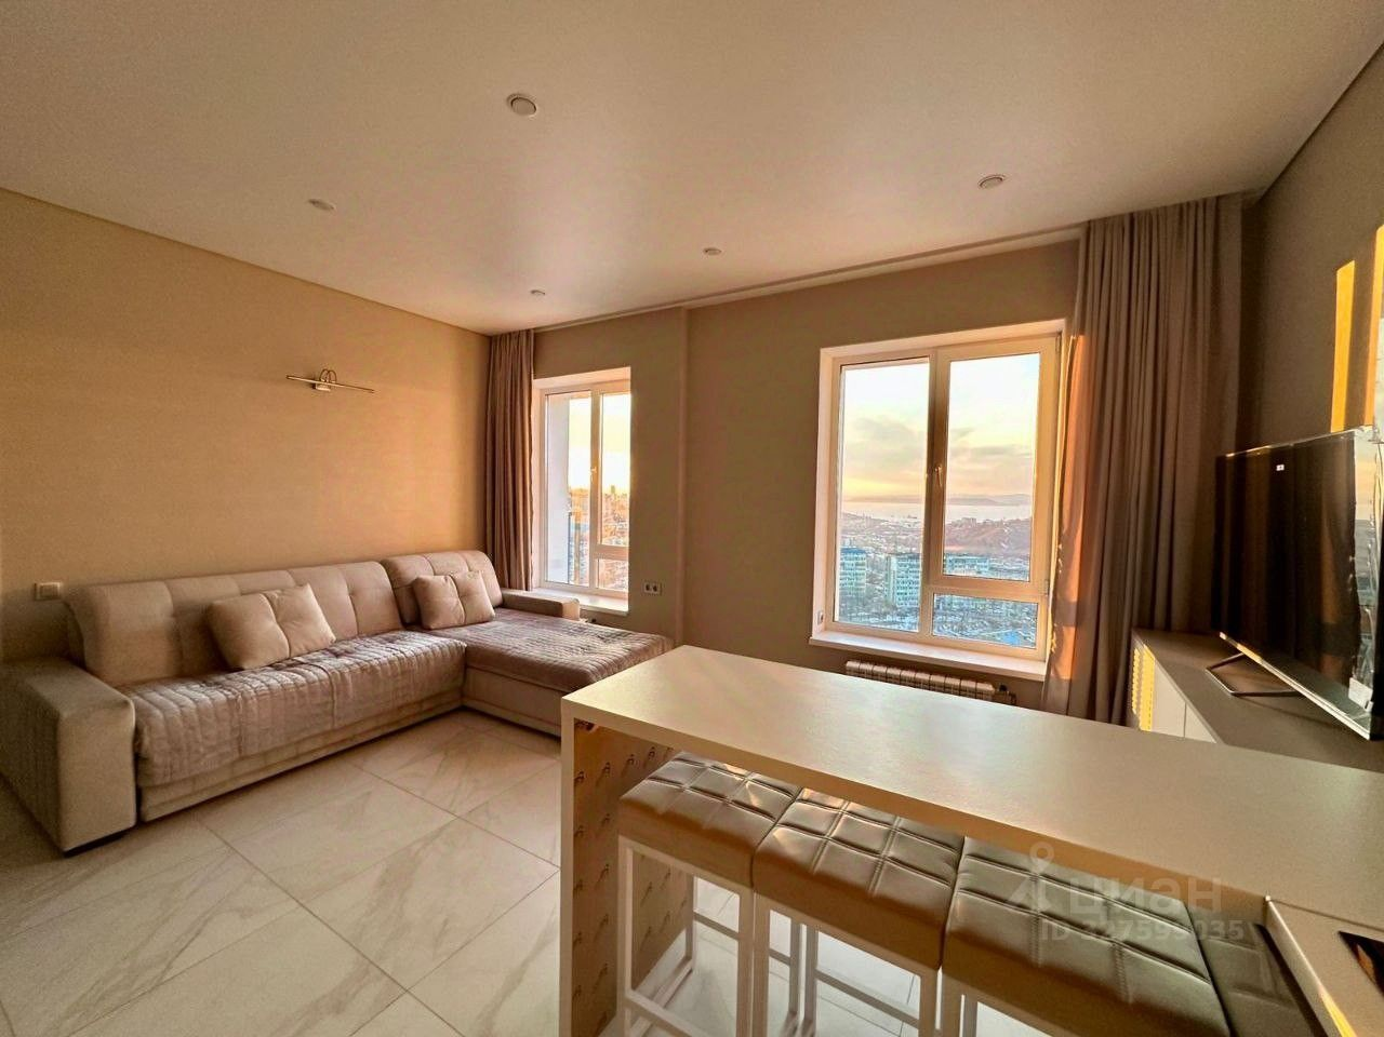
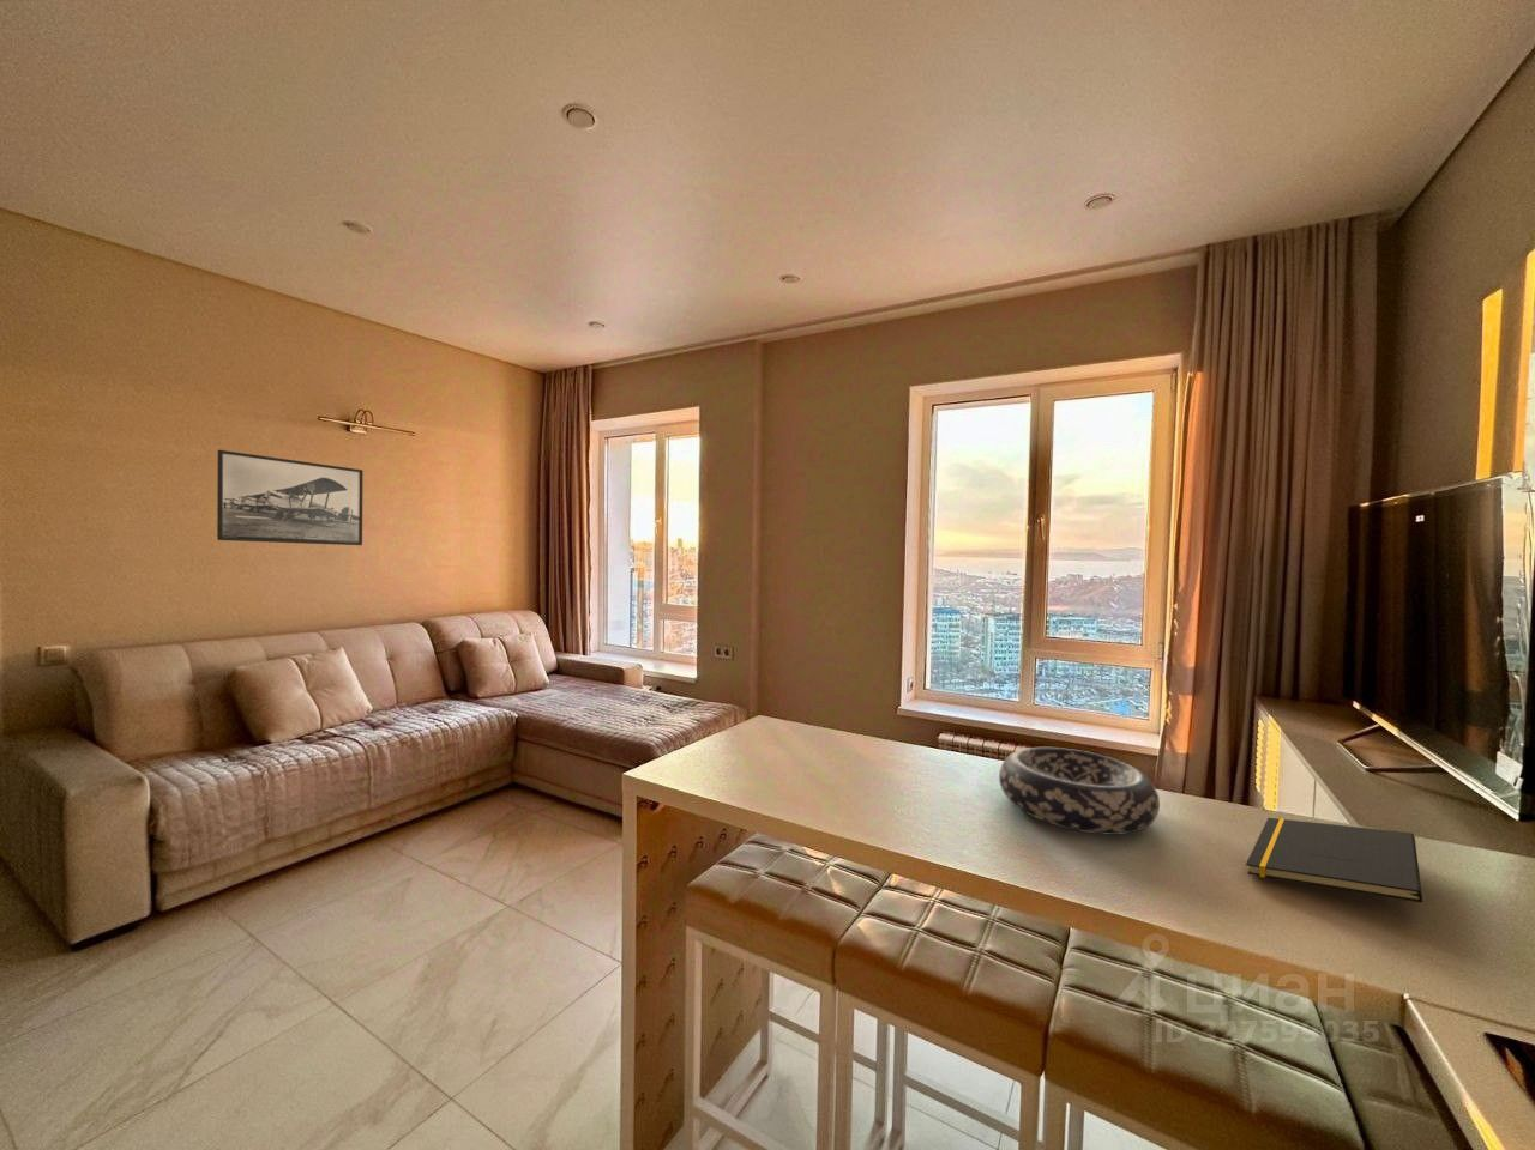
+ notepad [1245,817,1424,904]
+ decorative bowl [998,747,1160,836]
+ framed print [216,449,365,546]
